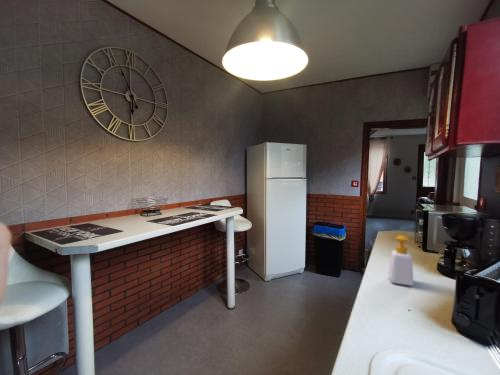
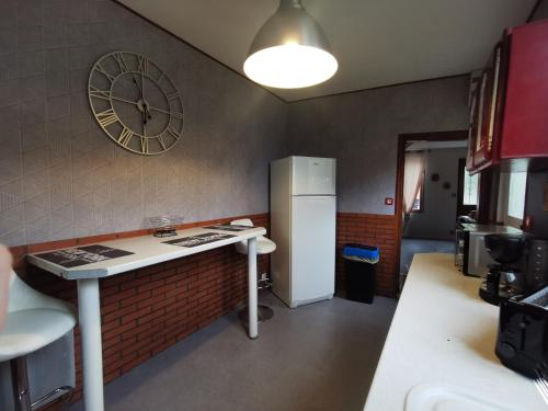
- soap bottle [387,234,415,287]
